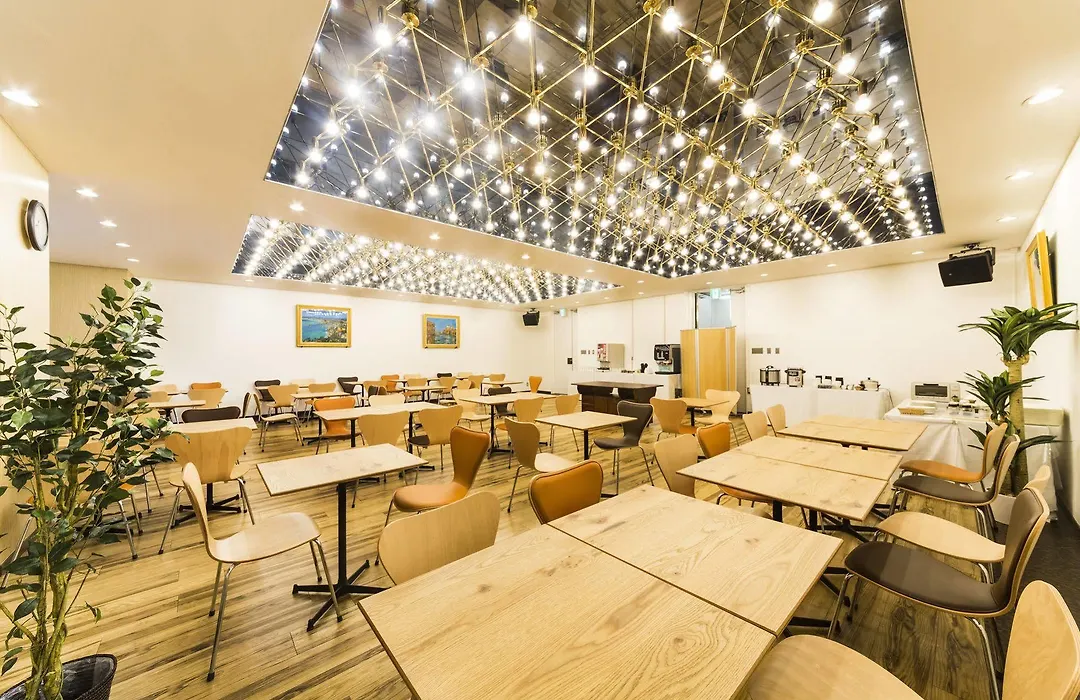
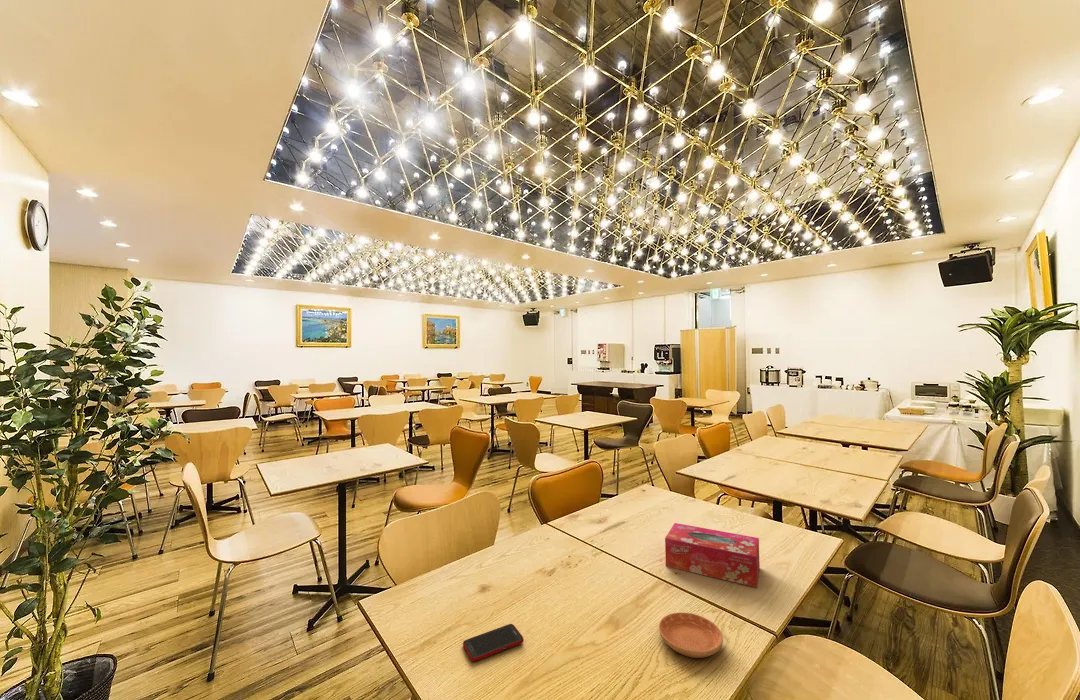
+ saucer [658,612,724,659]
+ cell phone [462,623,524,663]
+ tissue box [664,522,761,588]
